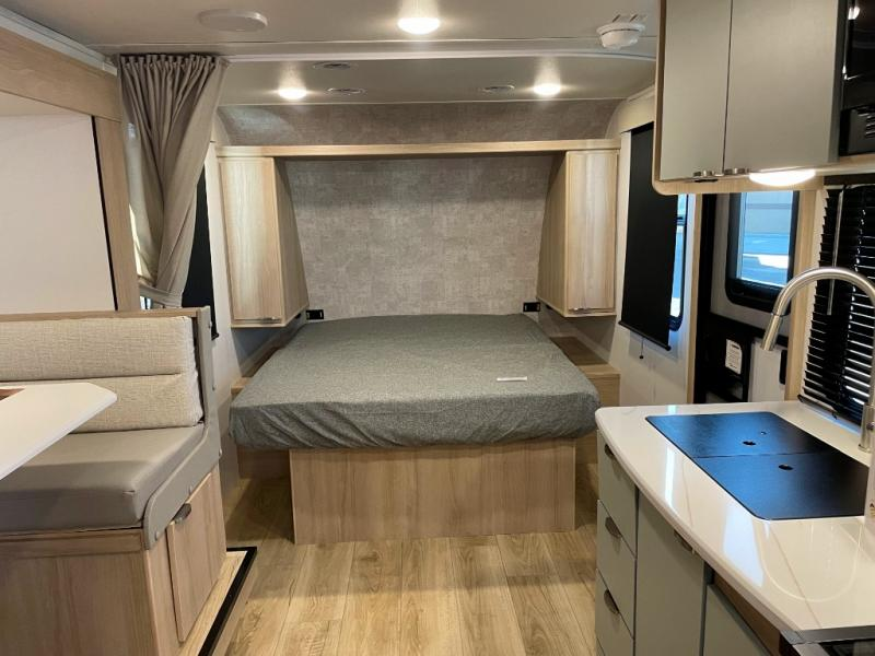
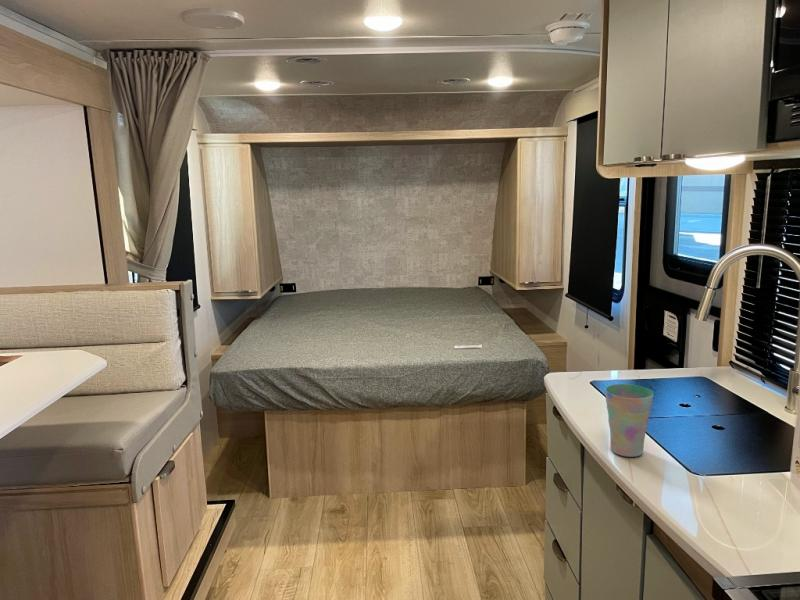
+ cup [604,383,655,458]
